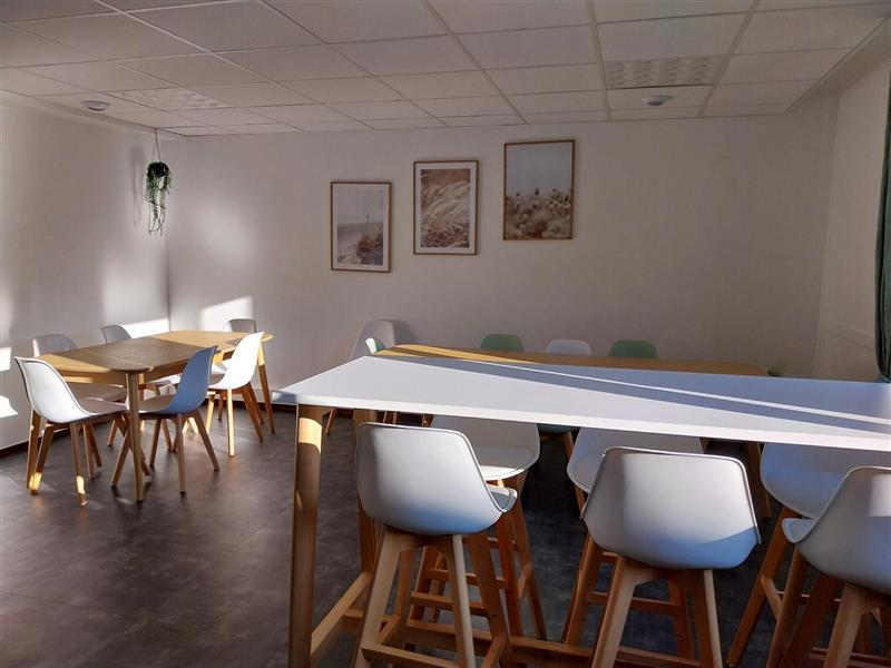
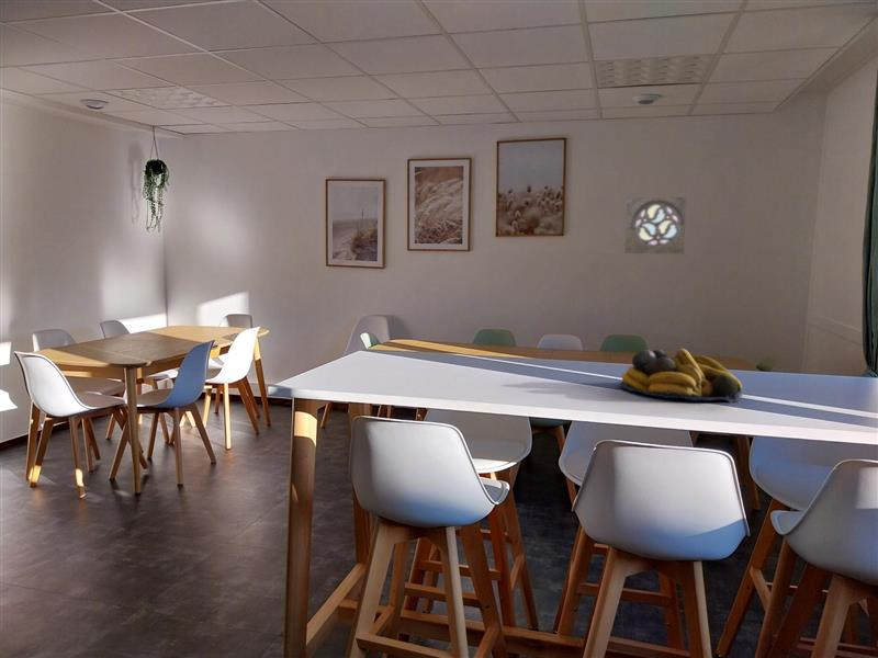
+ fruit bowl [619,348,743,404]
+ wall ornament [623,196,687,256]
